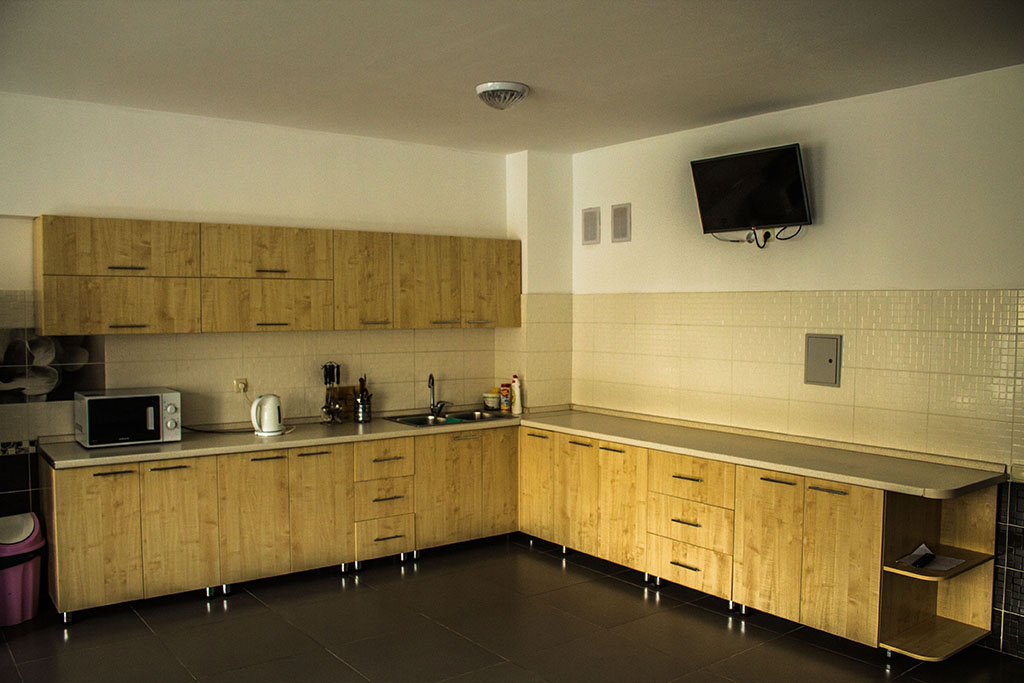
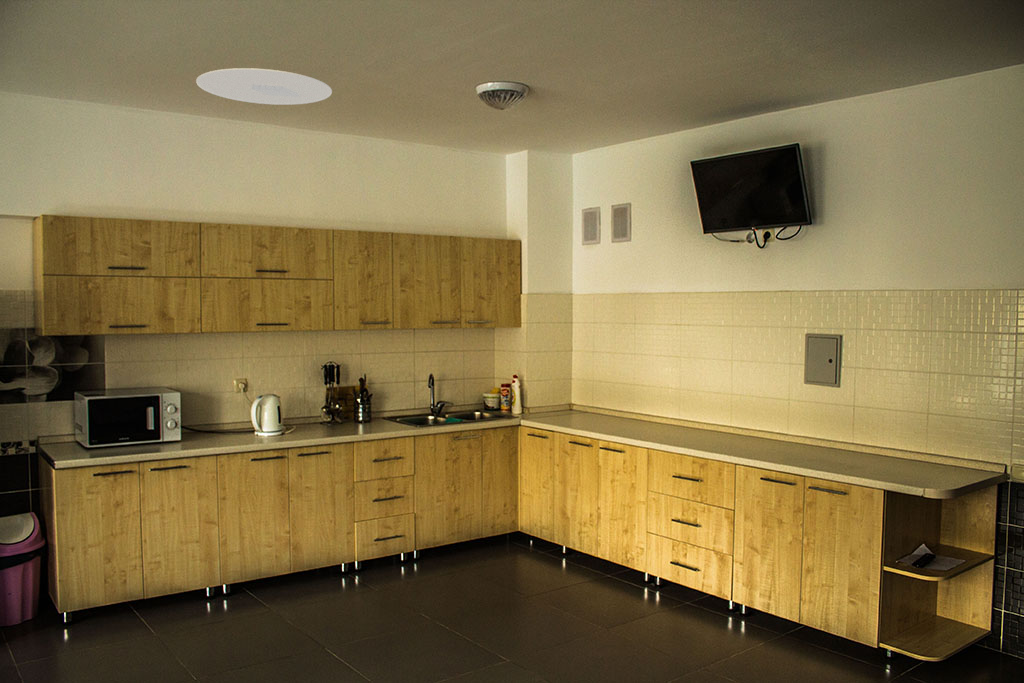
+ ceiling light [195,67,333,106]
